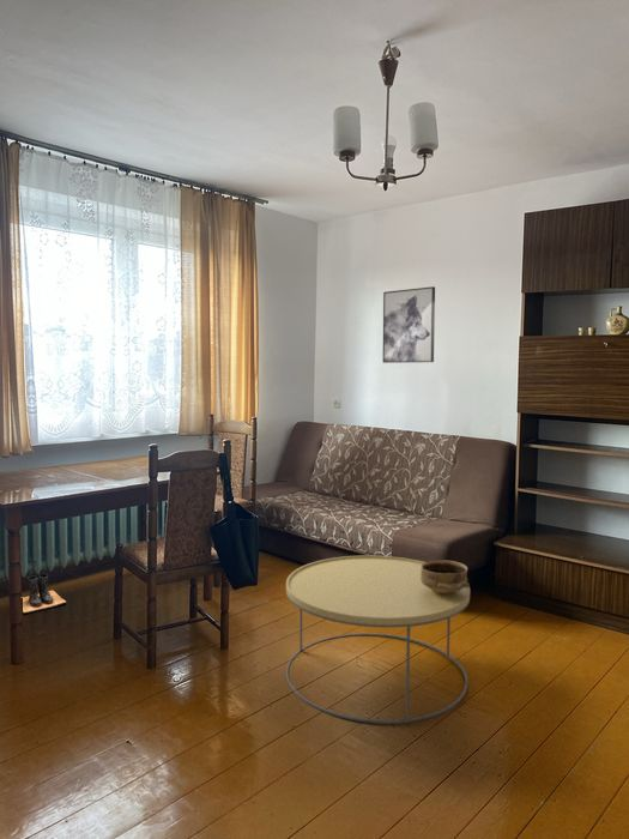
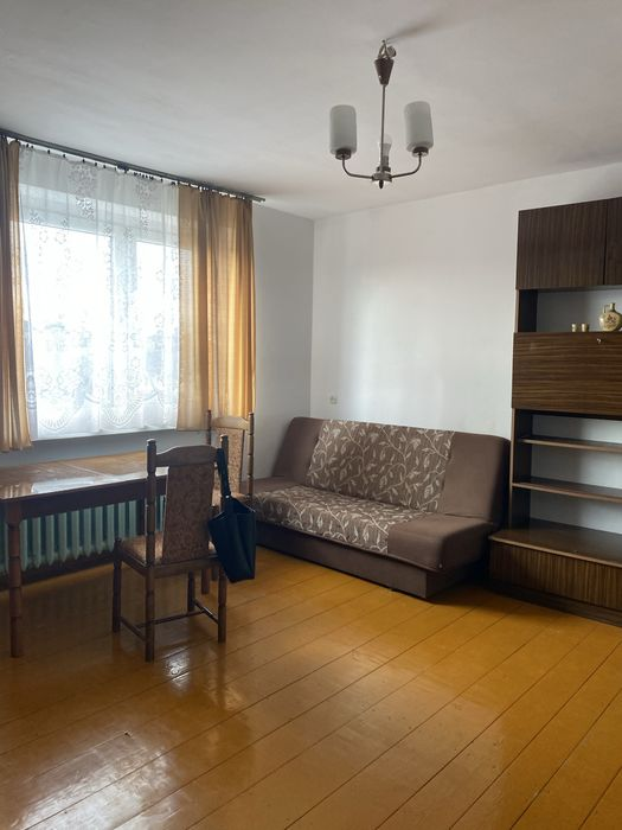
- ceramic bowl [421,559,471,594]
- coffee table [285,555,471,725]
- wall art [382,285,436,364]
- boots [22,573,67,614]
